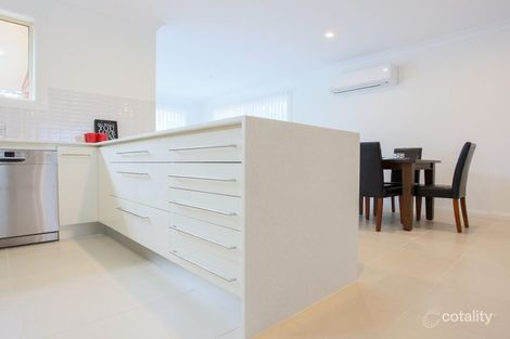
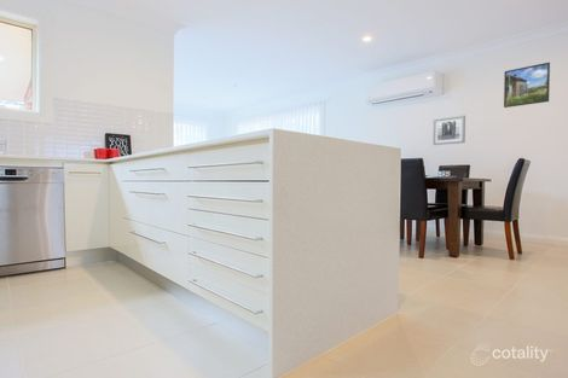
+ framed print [503,62,551,109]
+ wall art [431,115,466,146]
